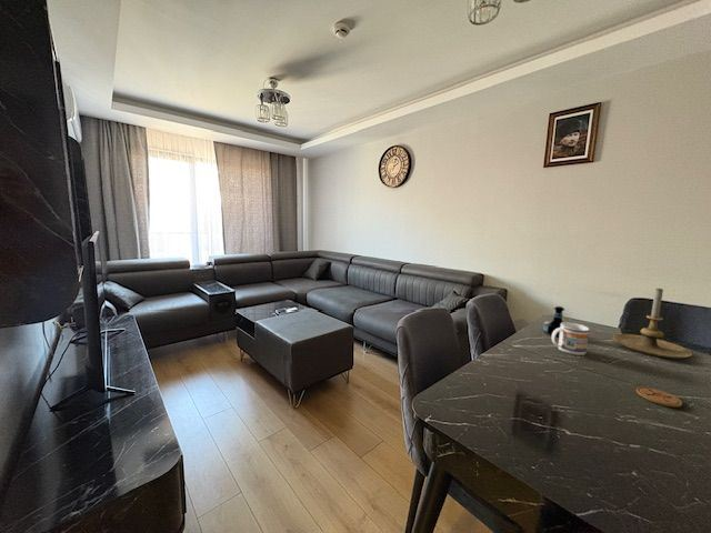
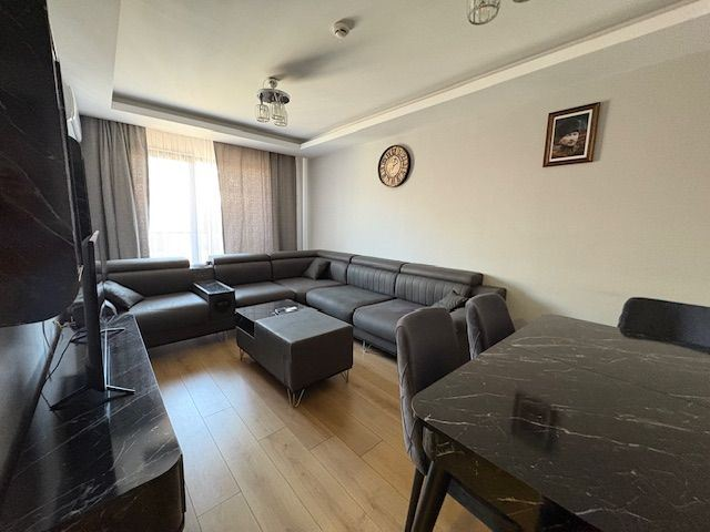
- mug [551,322,590,356]
- candle holder [612,288,693,360]
- tequila bottle [542,305,565,338]
- coaster [635,386,683,409]
